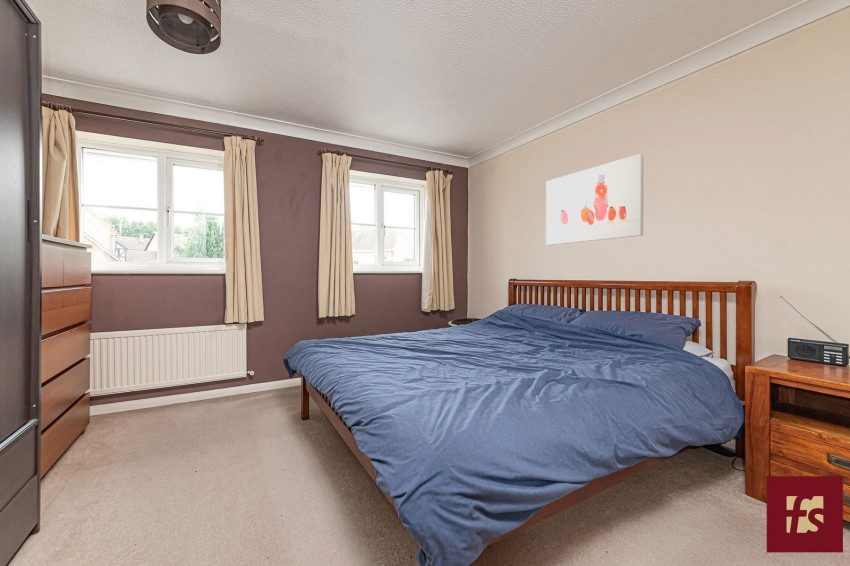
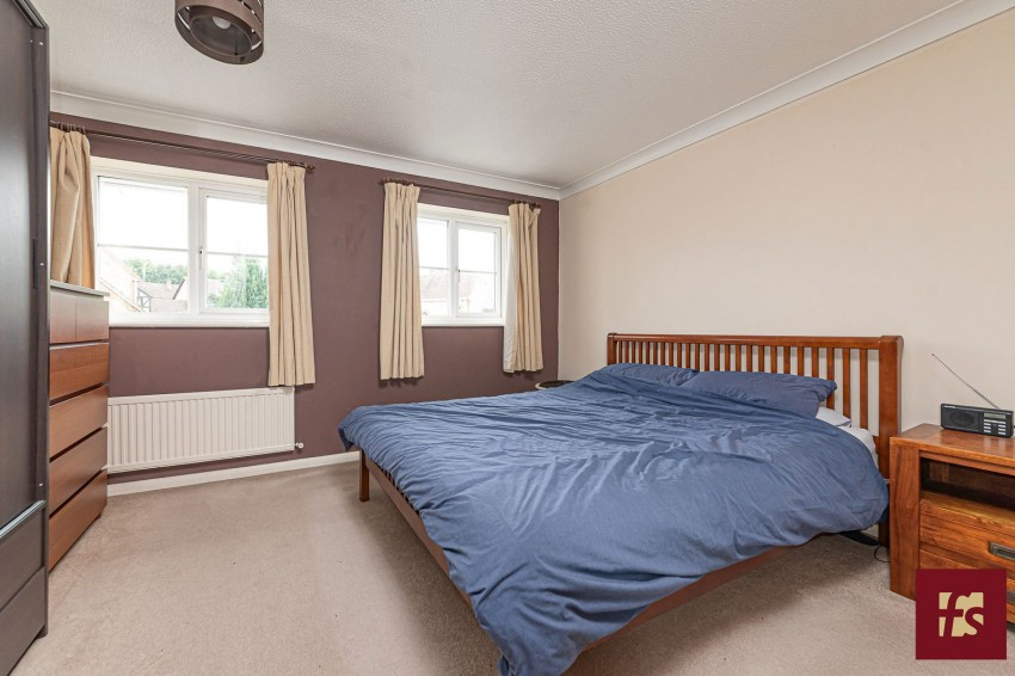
- wall art [545,153,645,246]
